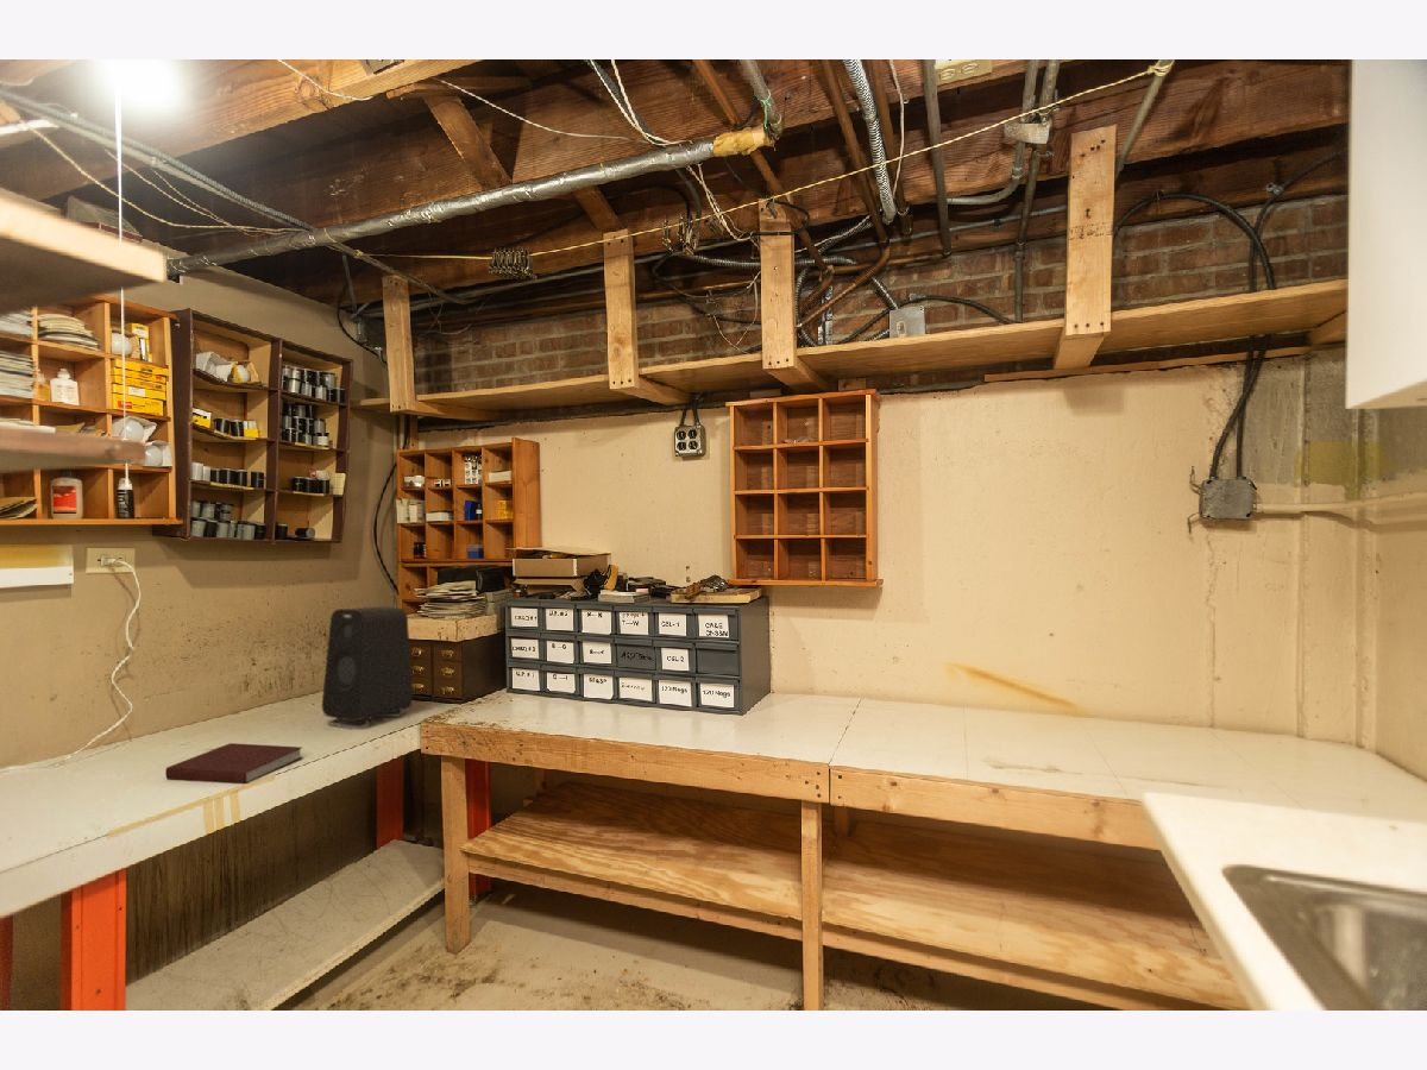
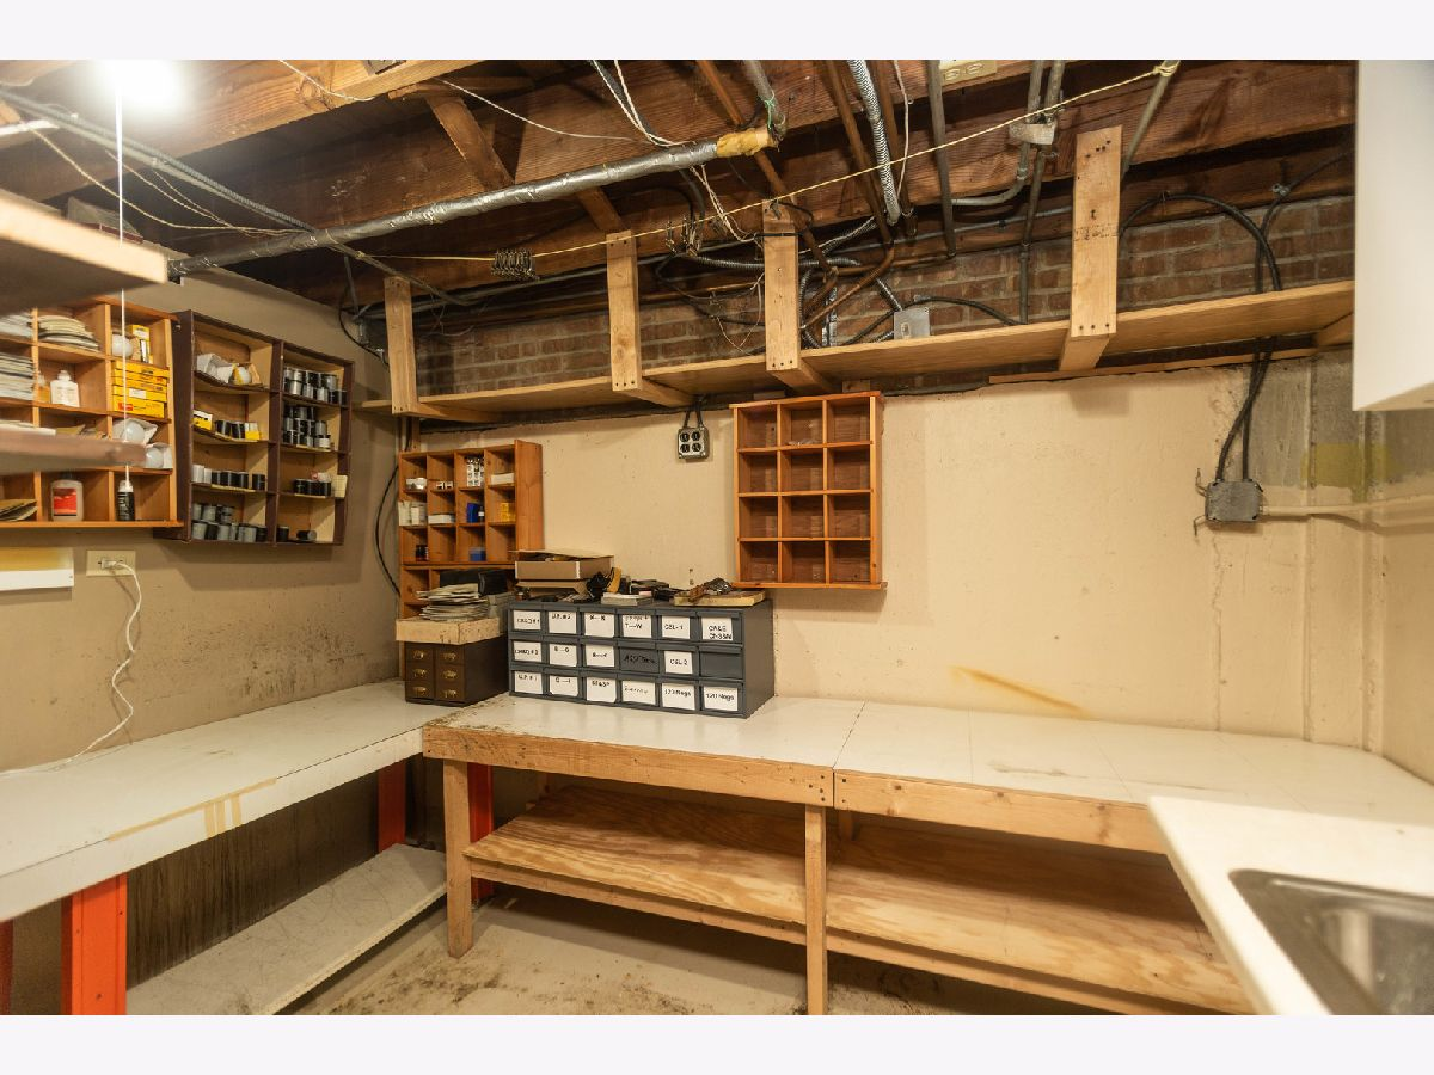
- notebook [164,742,303,785]
- speaker [321,606,414,731]
